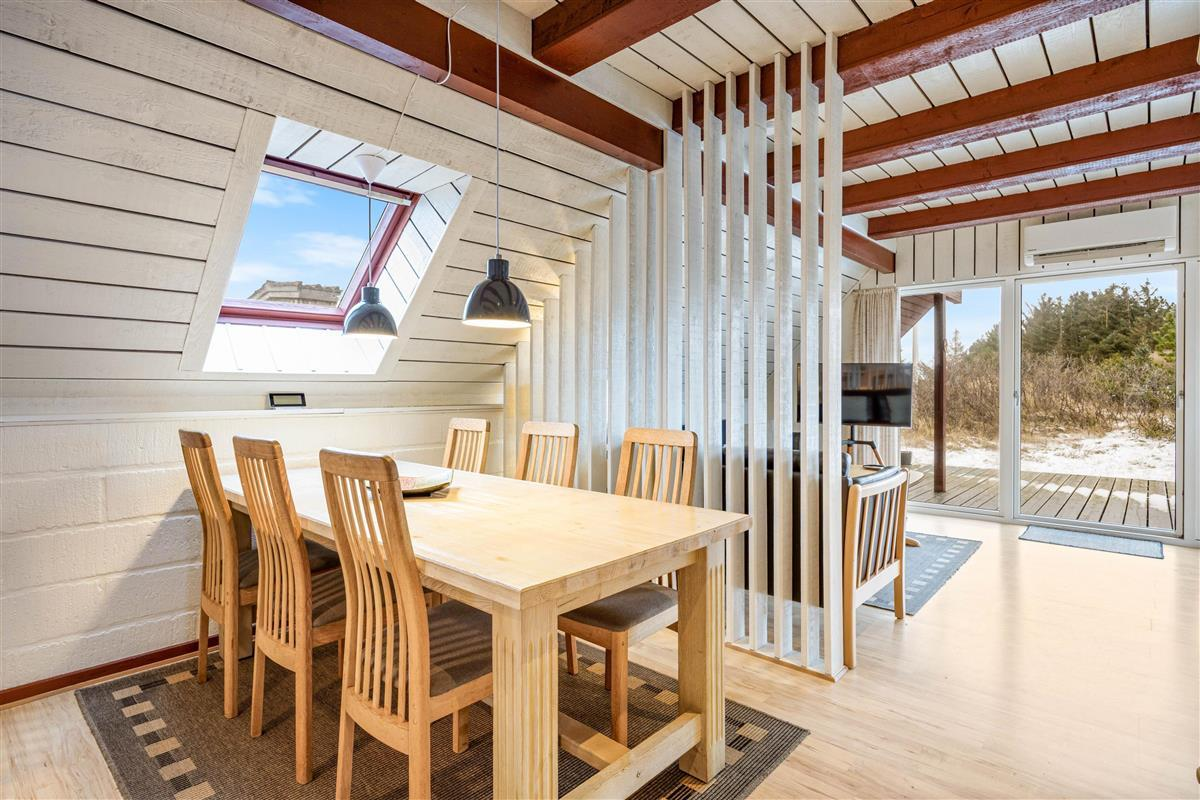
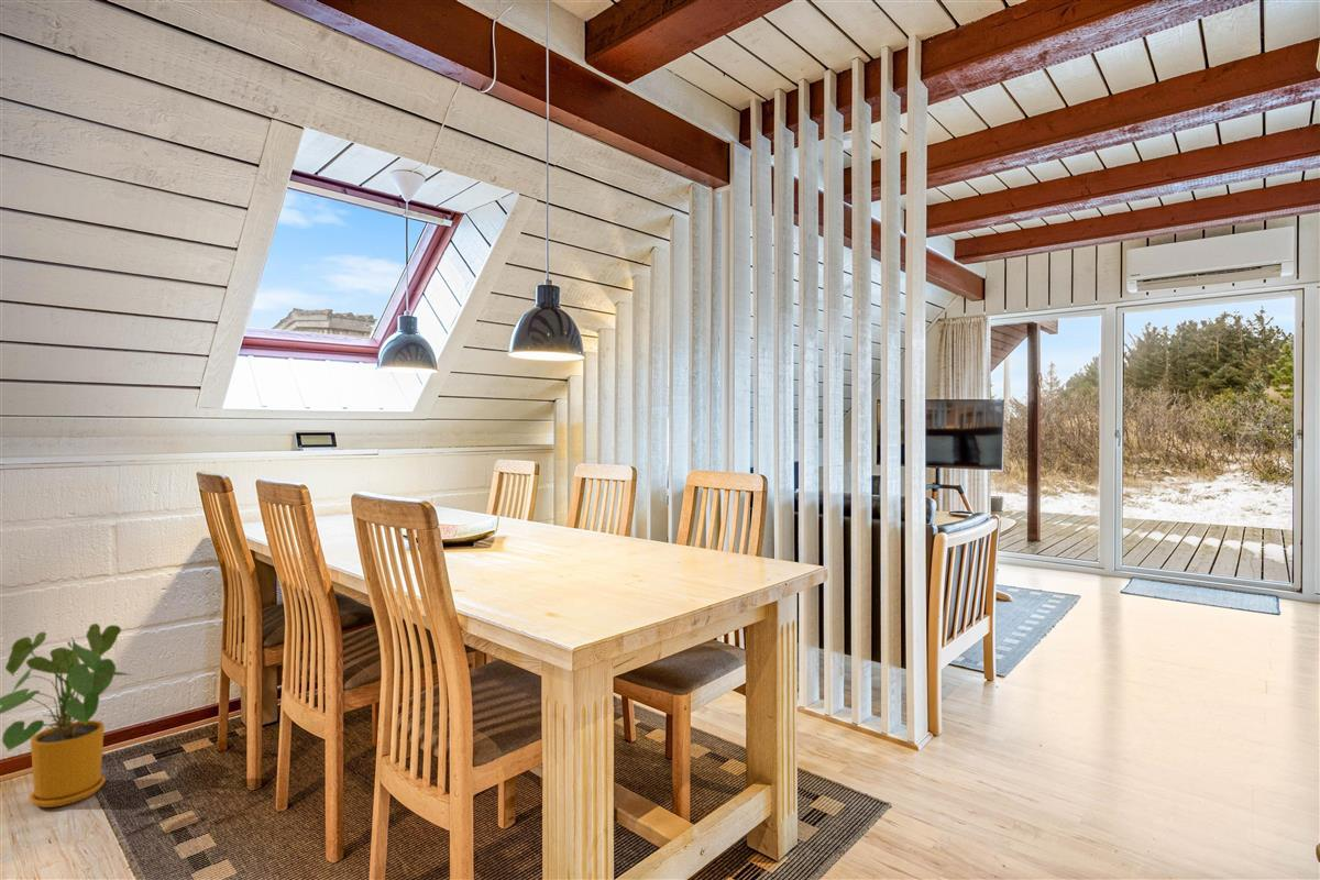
+ house plant [0,623,140,809]
